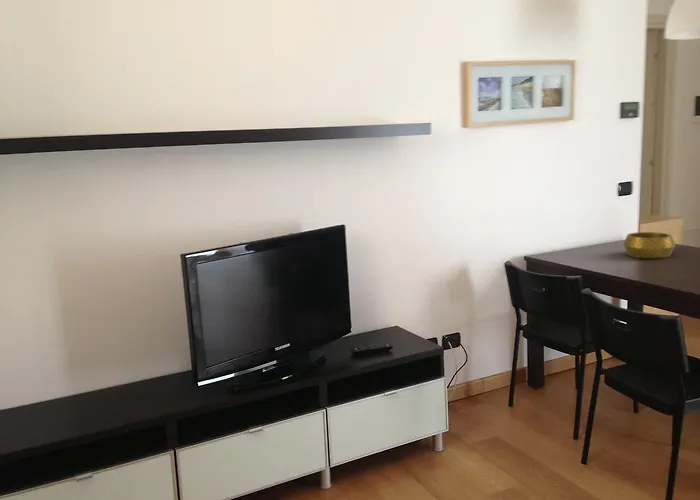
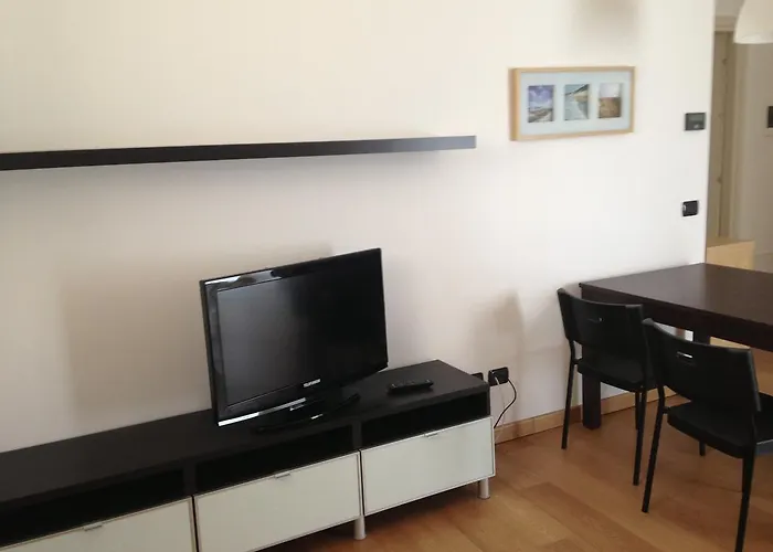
- decorative bowl [622,231,677,259]
